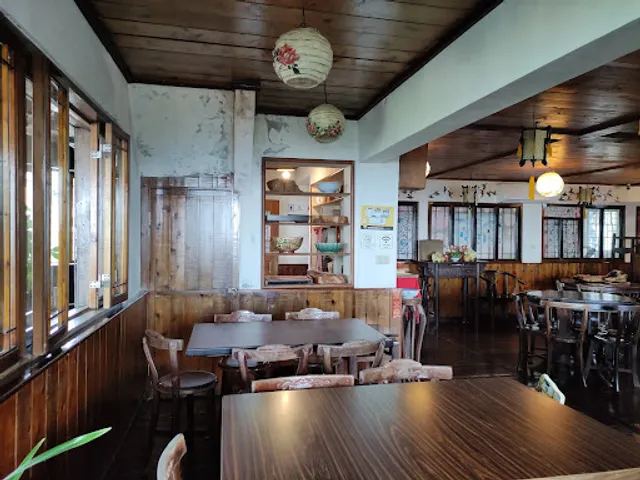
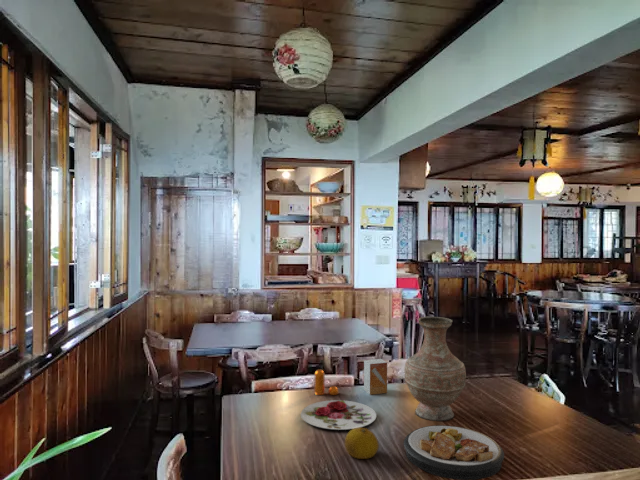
+ plate [300,399,377,431]
+ plate [403,424,505,480]
+ fruit [344,427,380,460]
+ small box [363,358,388,396]
+ vase [403,315,467,422]
+ pepper shaker [313,368,340,396]
